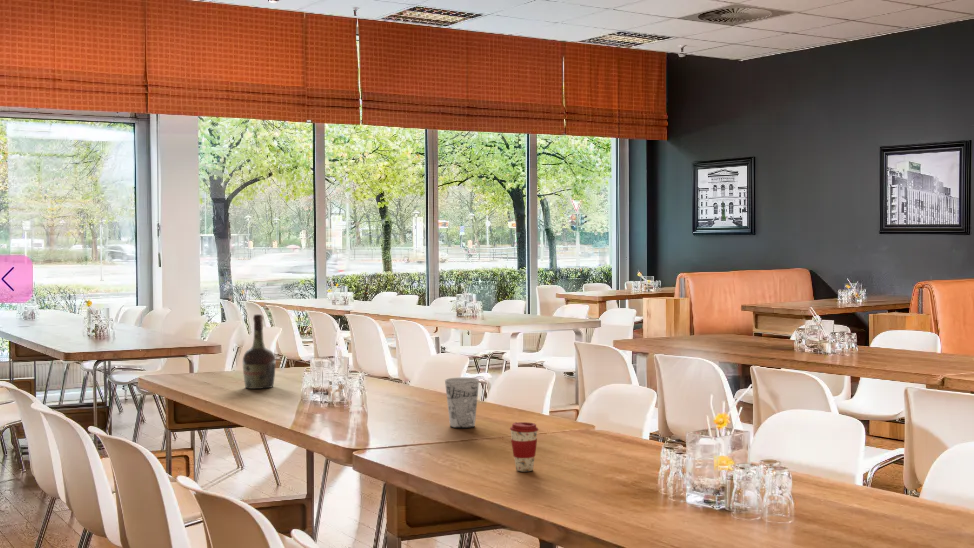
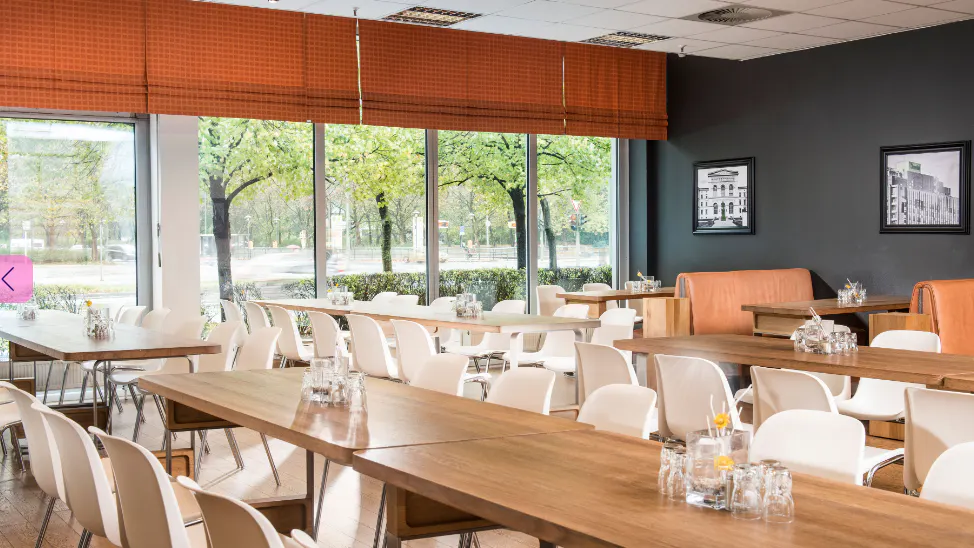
- cup [444,377,480,429]
- cognac bottle [241,313,277,390]
- coffee cup [509,421,539,472]
